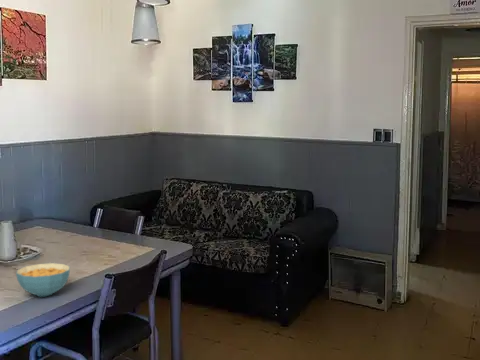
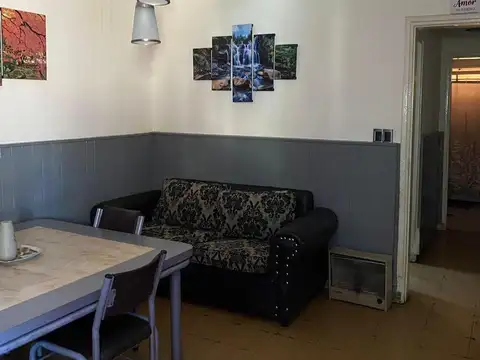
- cereal bowl [15,262,71,298]
